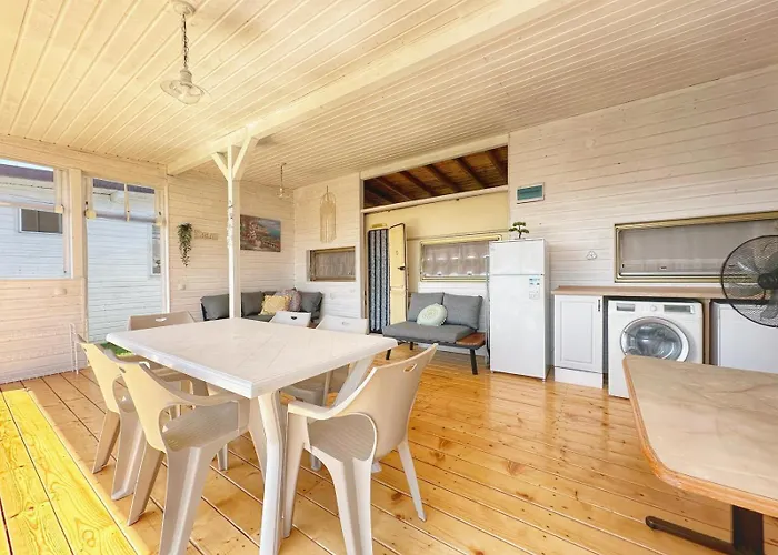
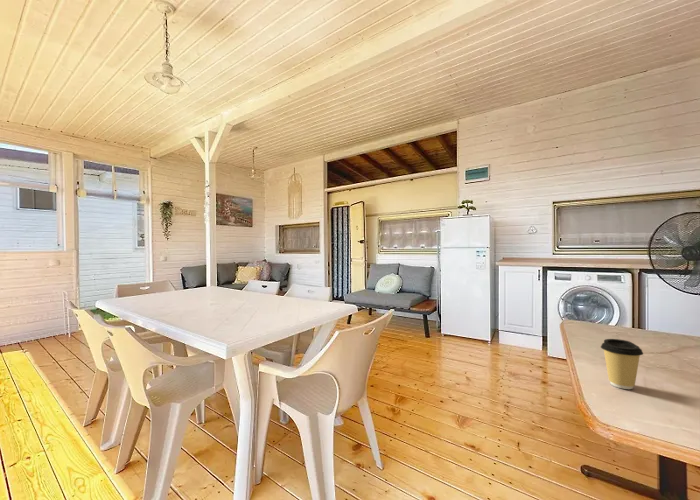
+ coffee cup [600,338,644,390]
